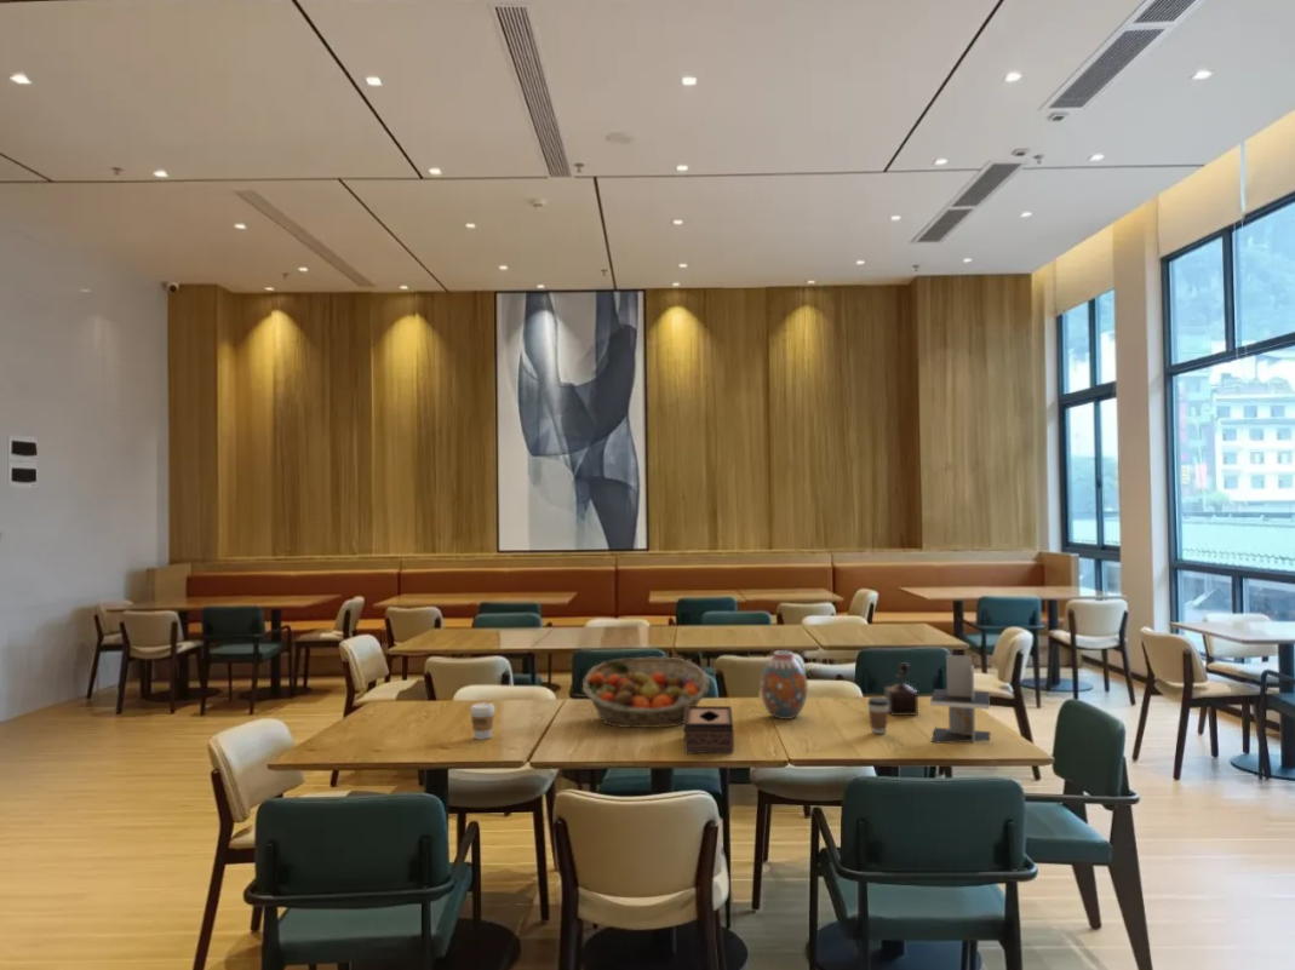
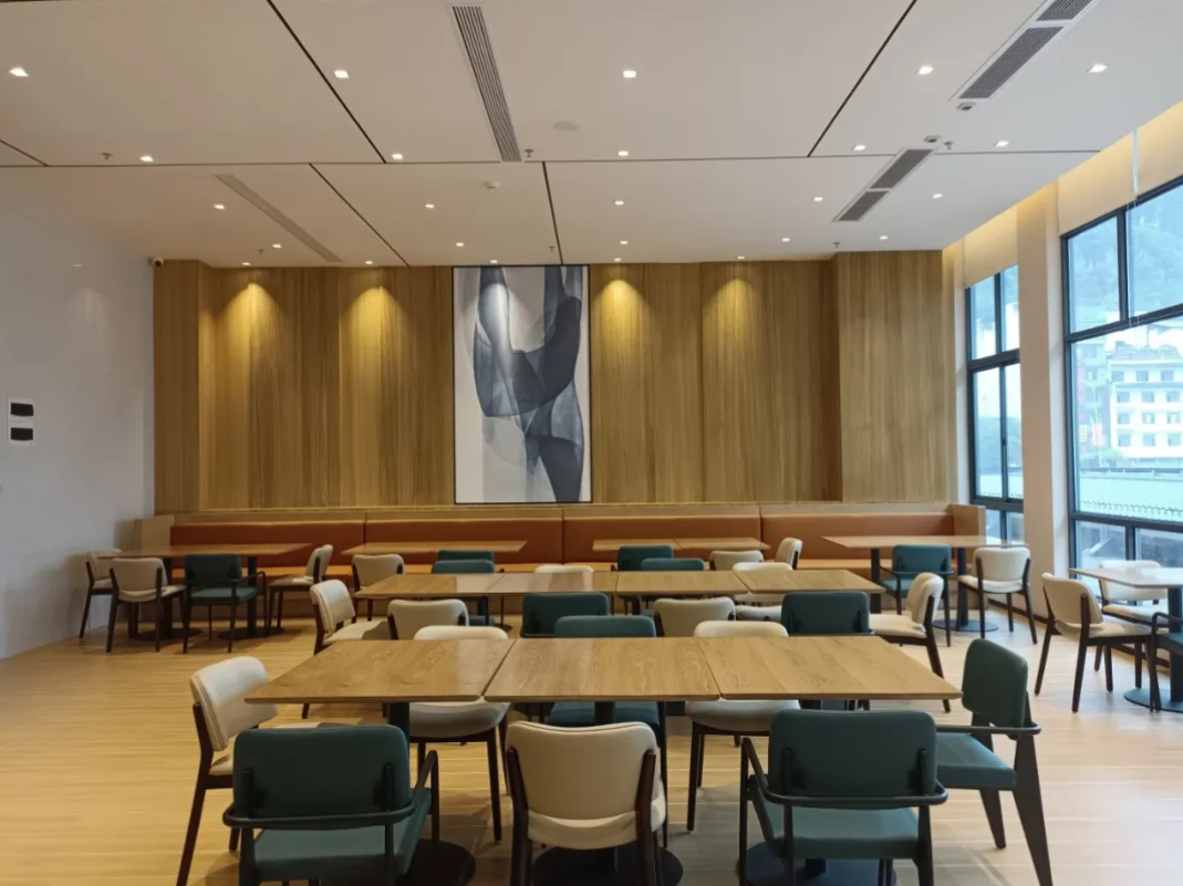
- vase [760,649,809,721]
- fruit basket [581,656,711,729]
- coffee cup [866,696,889,735]
- tissue box [683,705,735,754]
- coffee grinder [884,662,919,717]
- napkin holder [929,654,991,745]
- coffee cup [469,701,495,741]
